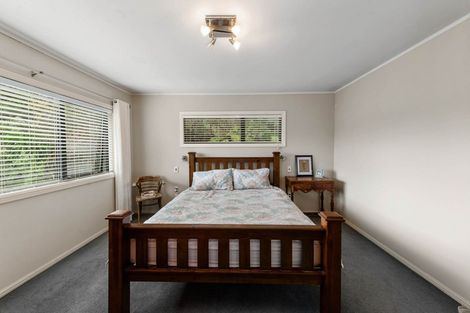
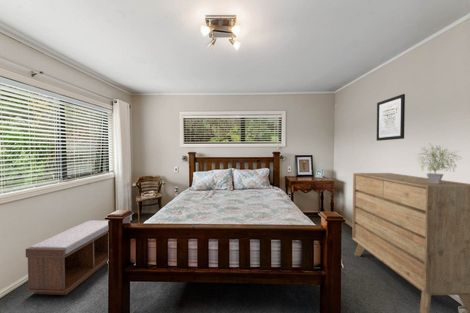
+ wall art [376,93,406,142]
+ potted plant [415,143,463,183]
+ dresser [351,172,470,313]
+ bench [25,219,109,296]
